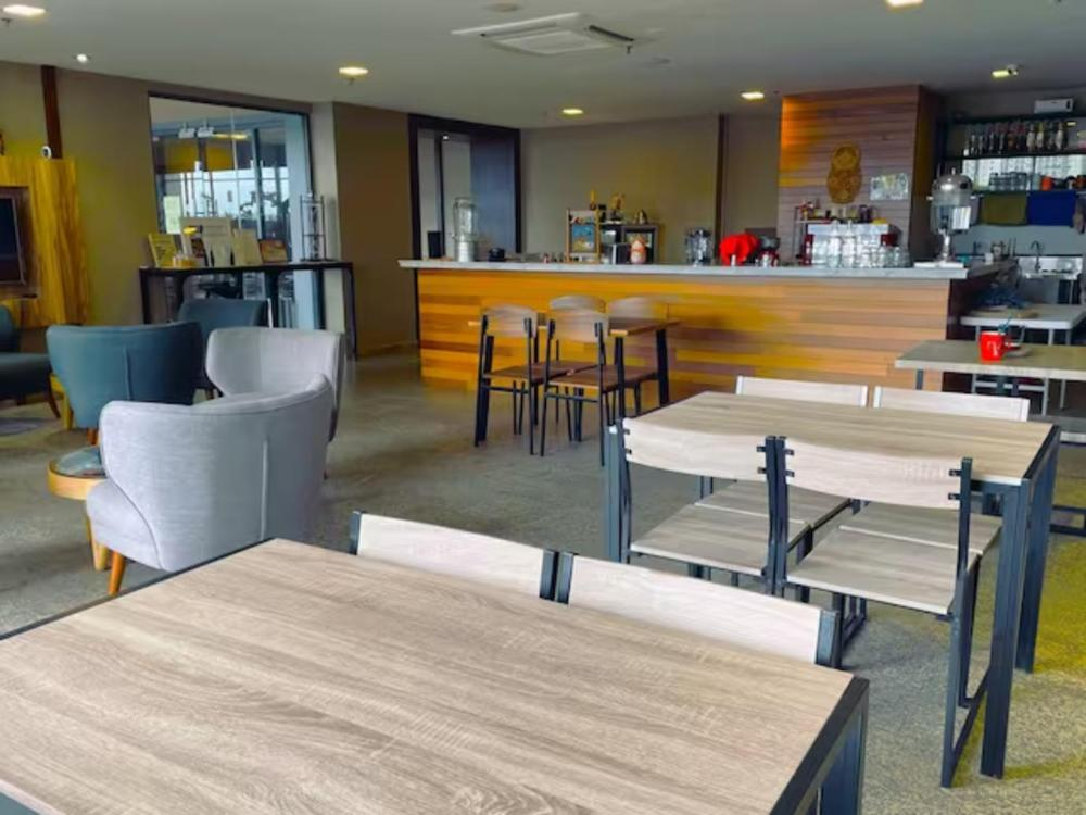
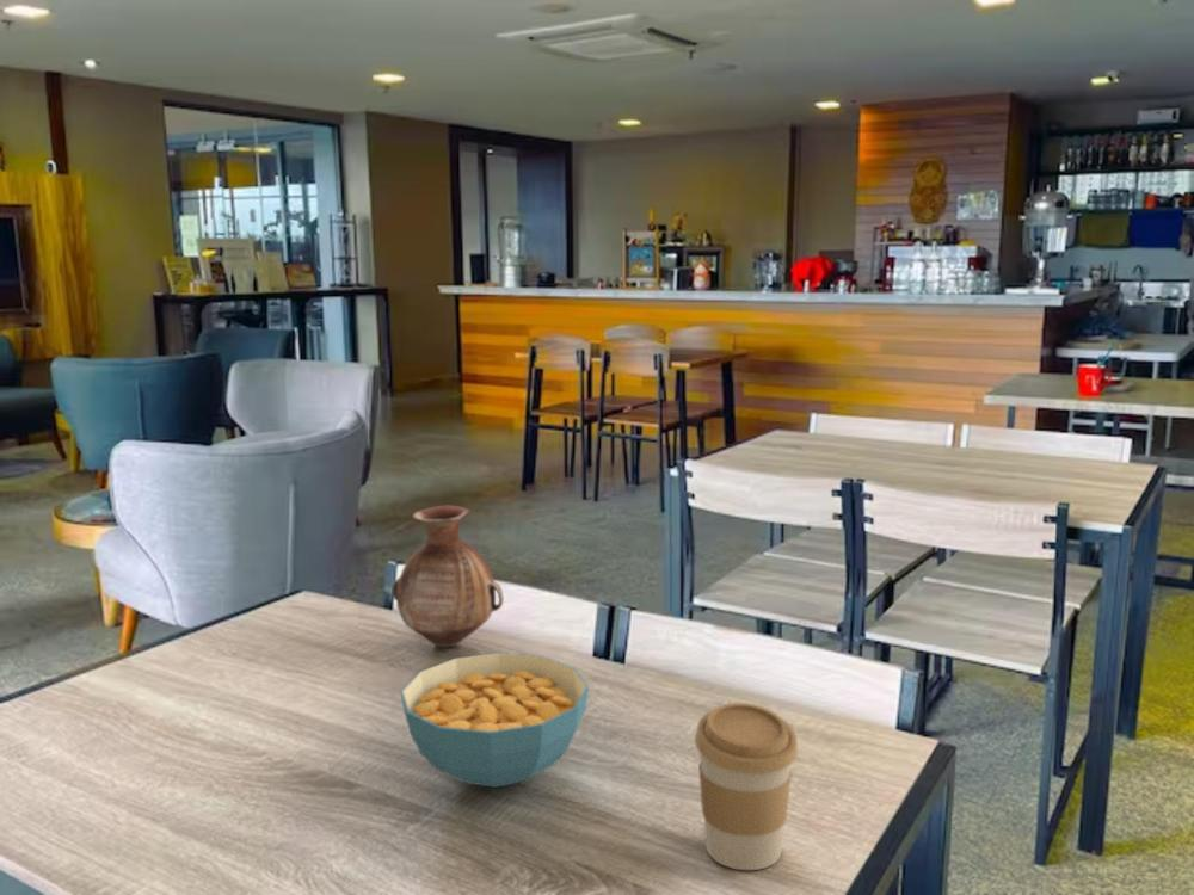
+ coffee cup [694,702,799,871]
+ cereal bowl [399,652,590,789]
+ vase [390,505,505,649]
